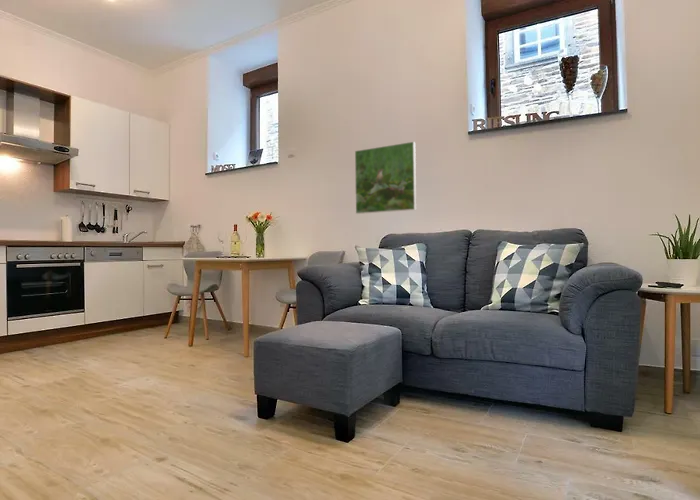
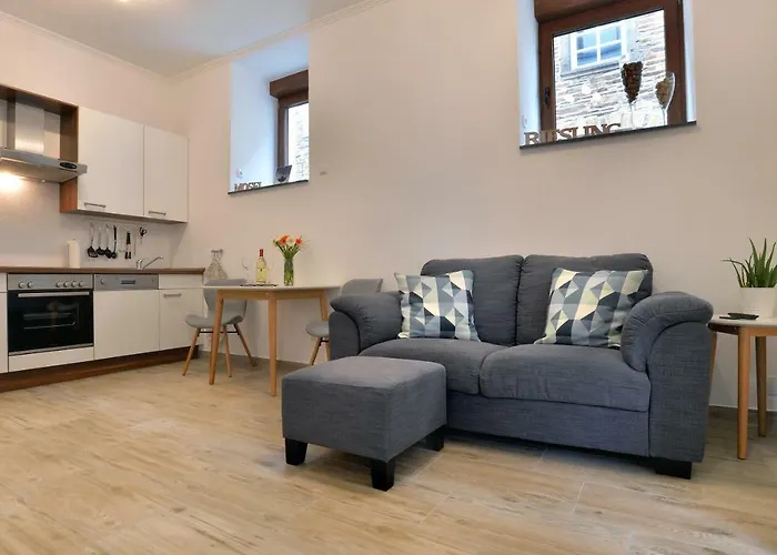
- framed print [354,140,417,215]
